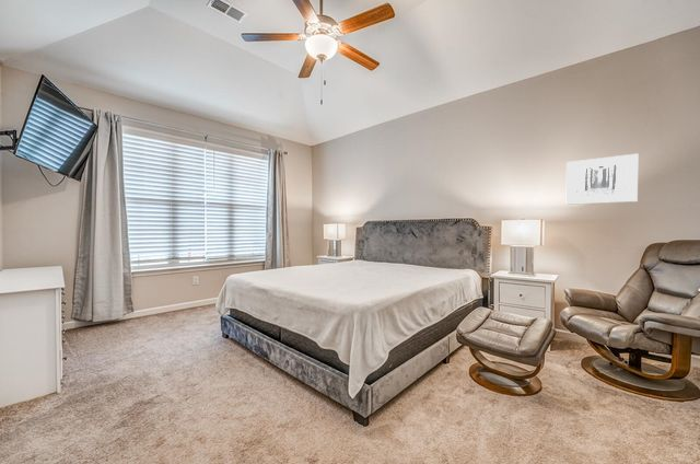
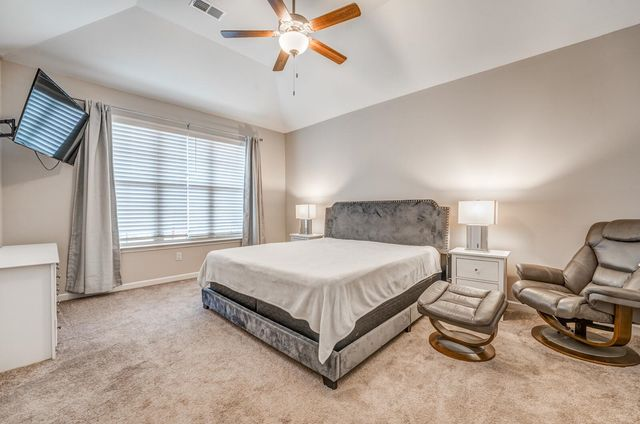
- wall art [565,153,639,206]
